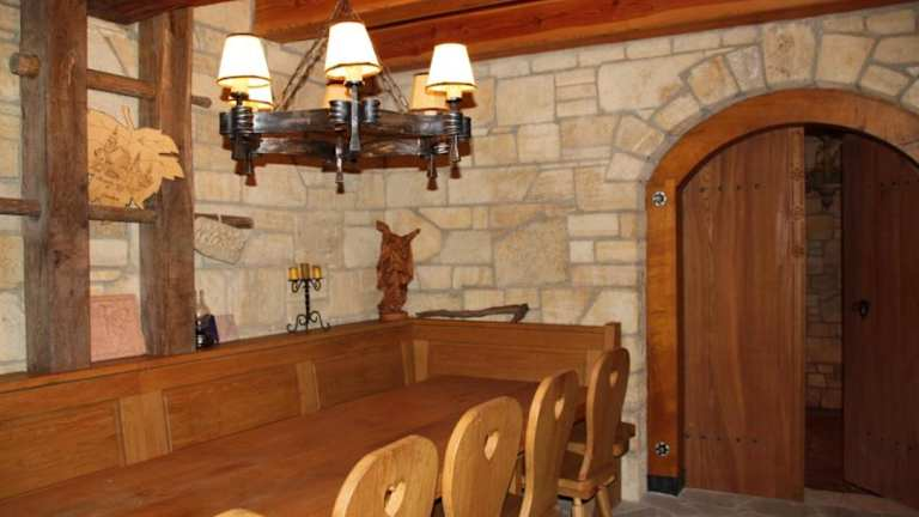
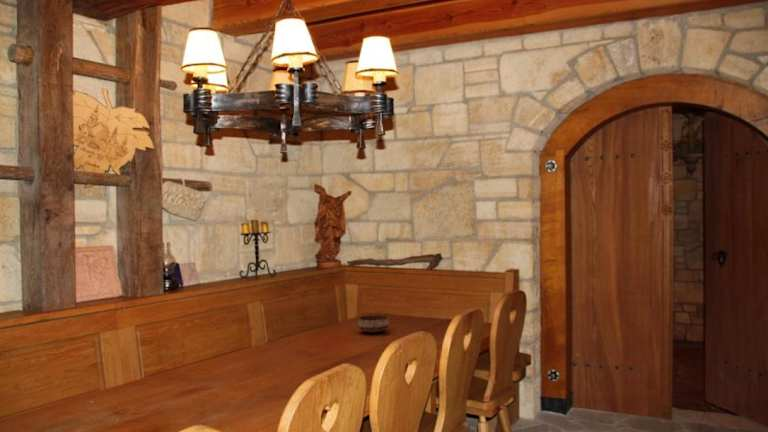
+ bowl [357,314,390,334]
